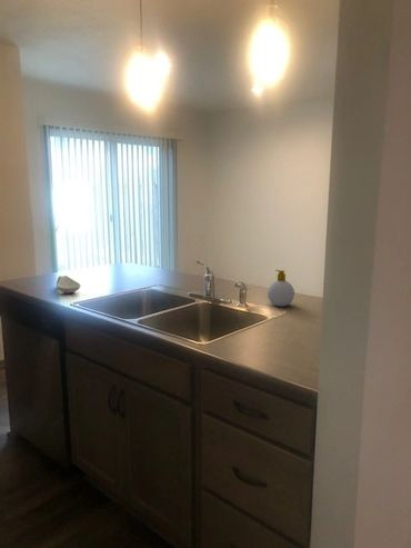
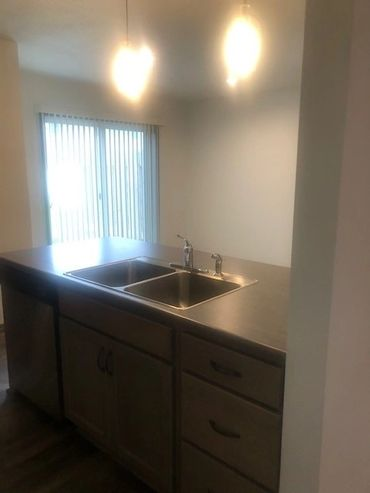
- spoon rest [56,275,81,295]
- soap bottle [267,269,295,308]
